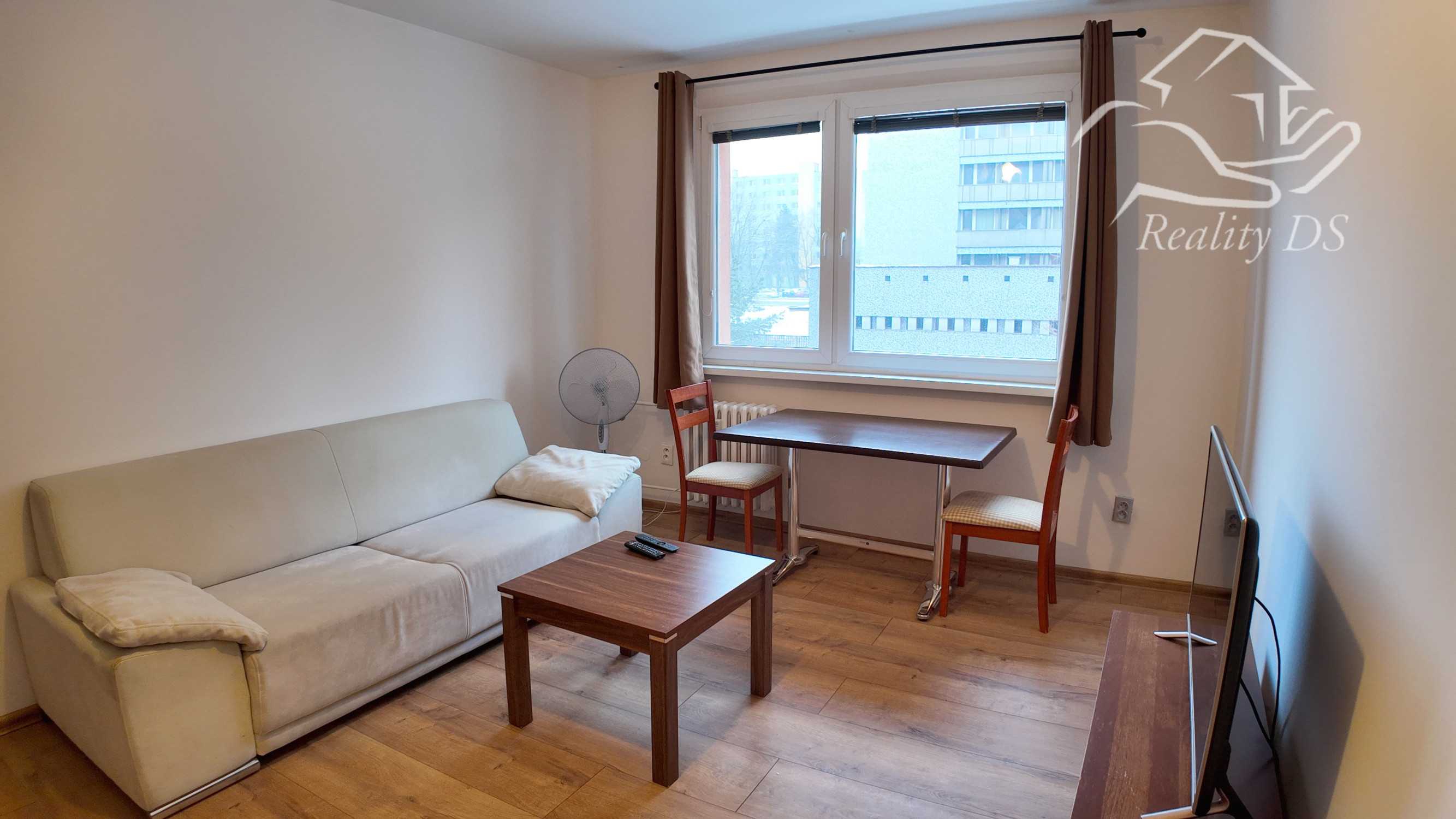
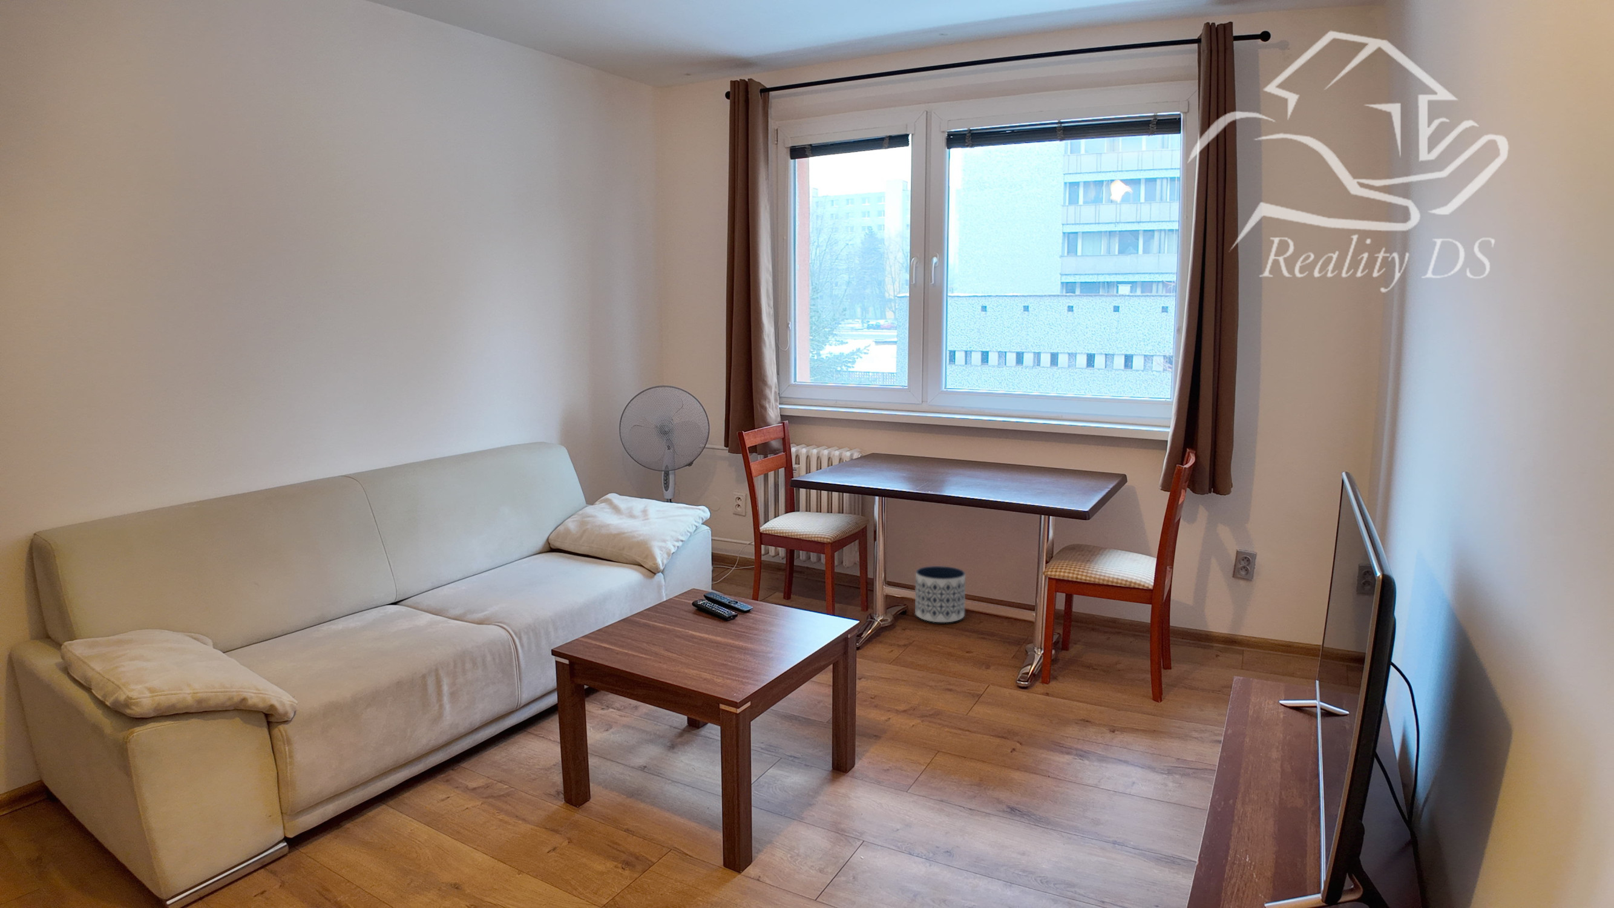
+ planter [915,565,966,623]
